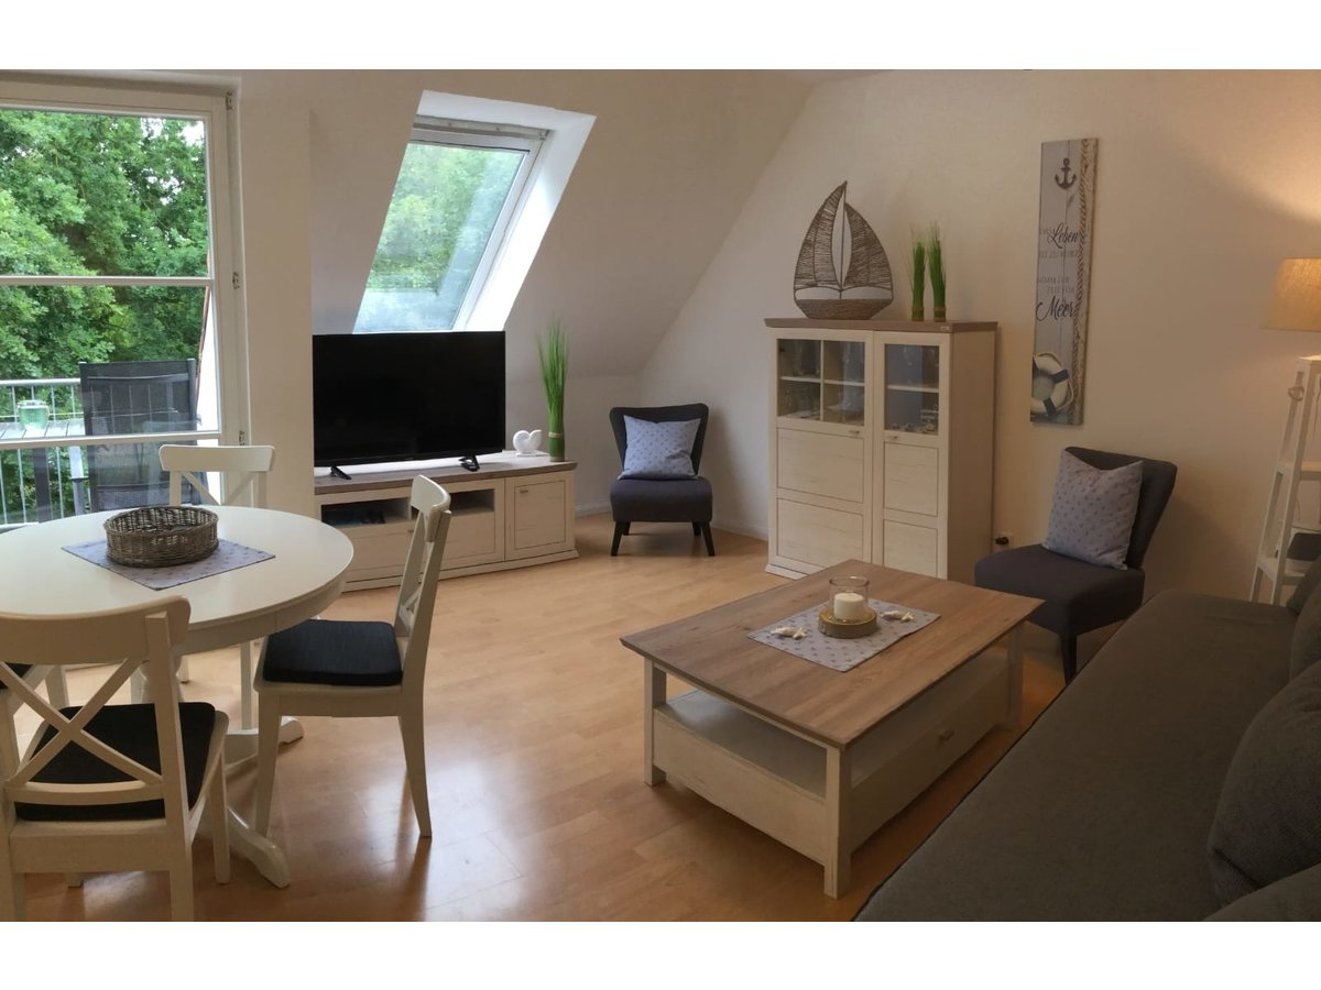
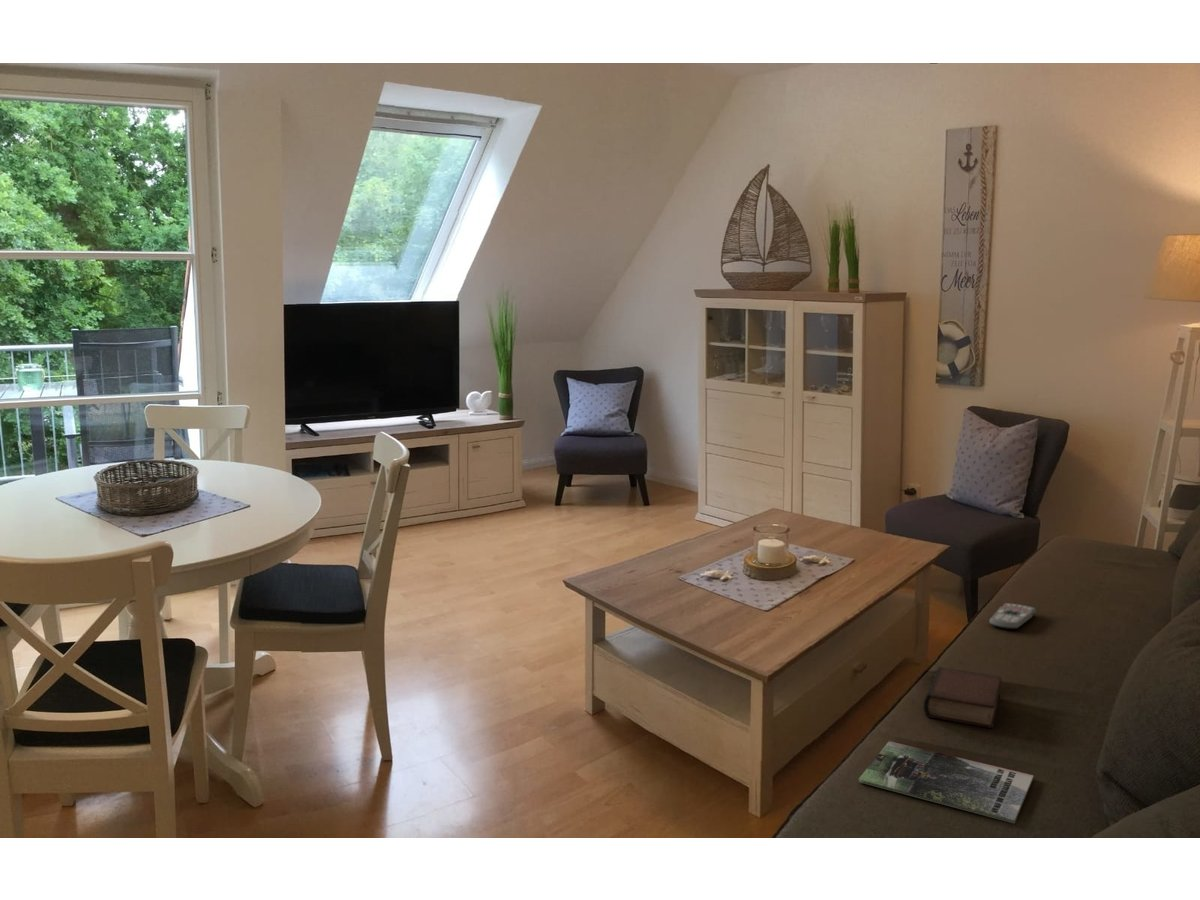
+ book [923,666,1002,729]
+ magazine [857,740,1035,824]
+ remote control [989,602,1037,630]
